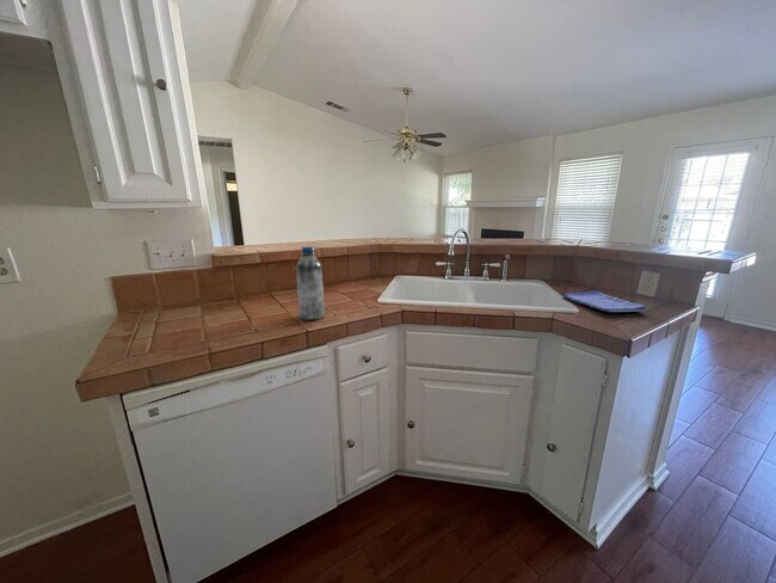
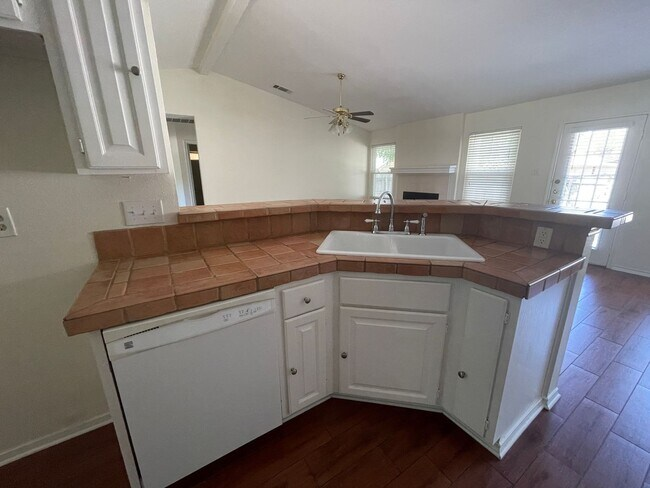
- water bottle [295,246,326,321]
- dish towel [562,290,648,313]
